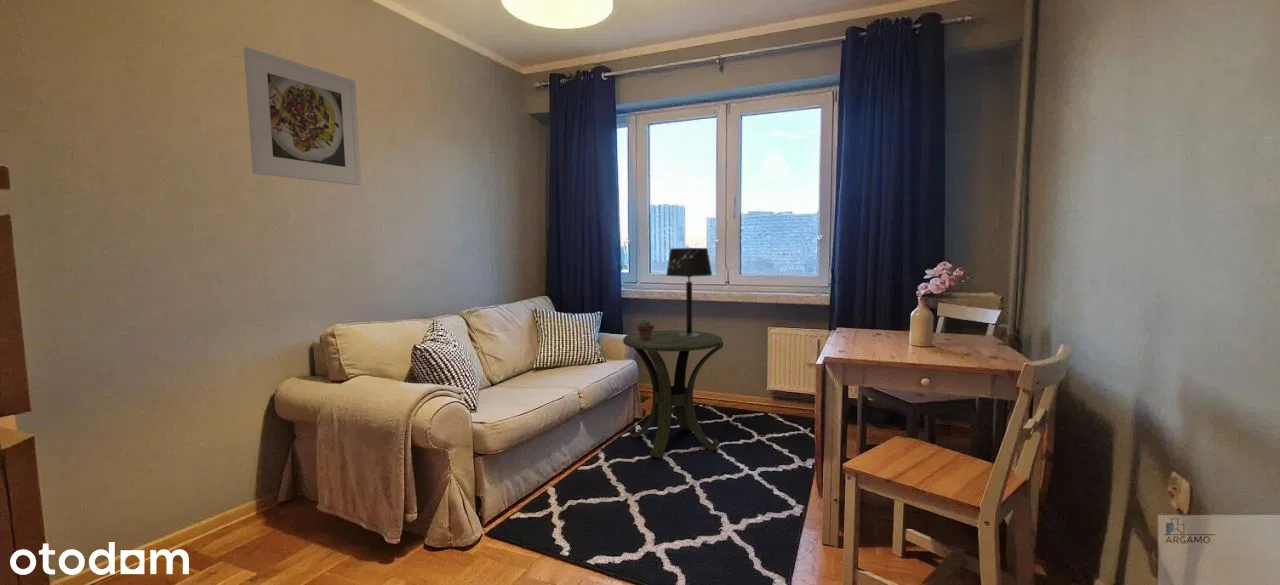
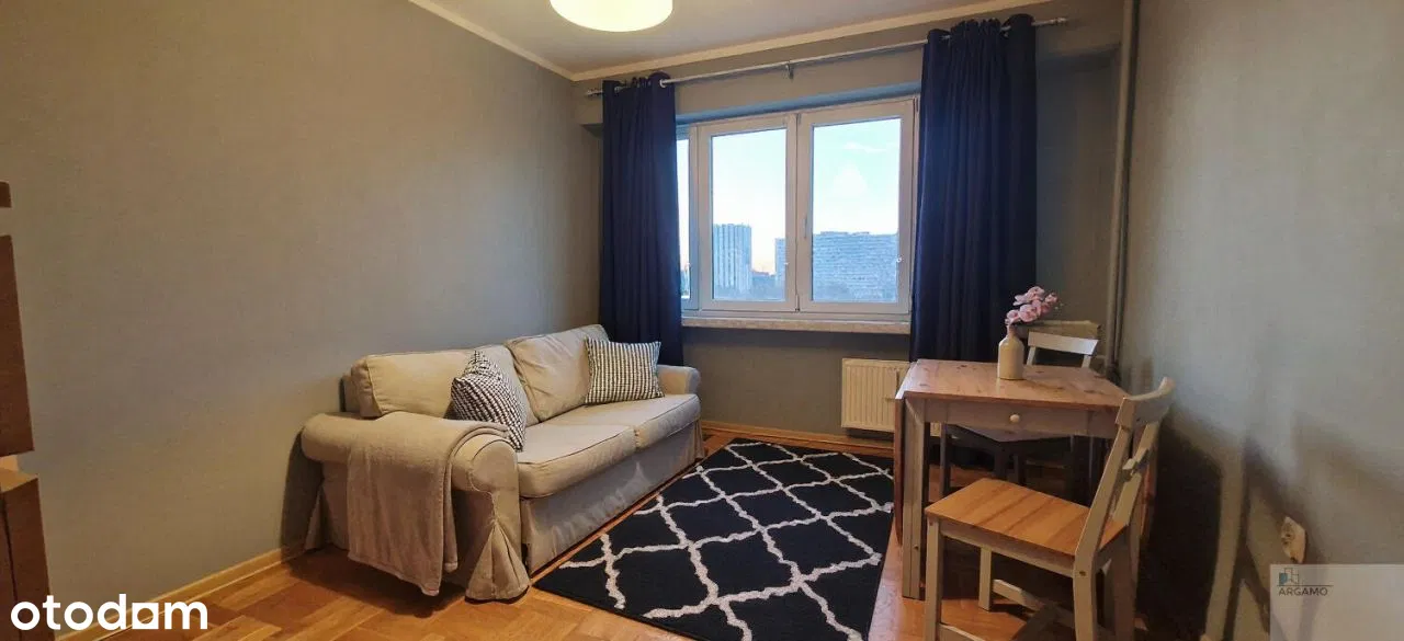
- potted succulent [636,317,655,341]
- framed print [243,46,362,186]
- side table [622,329,724,459]
- table lamp [665,247,713,337]
